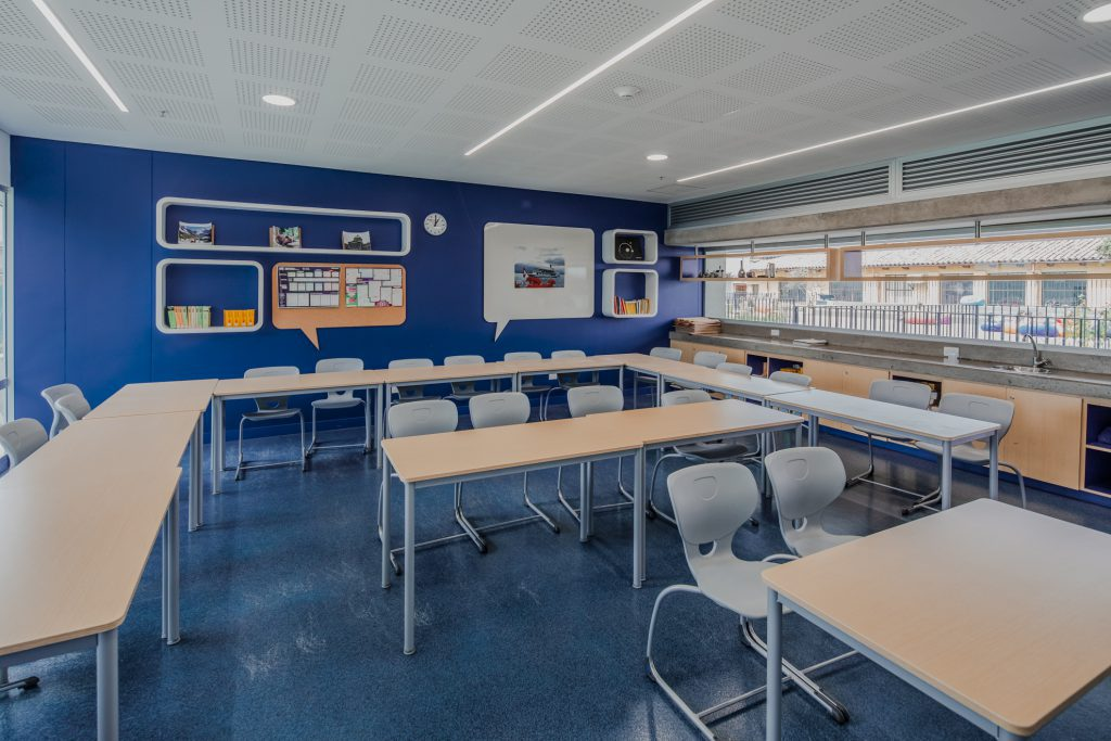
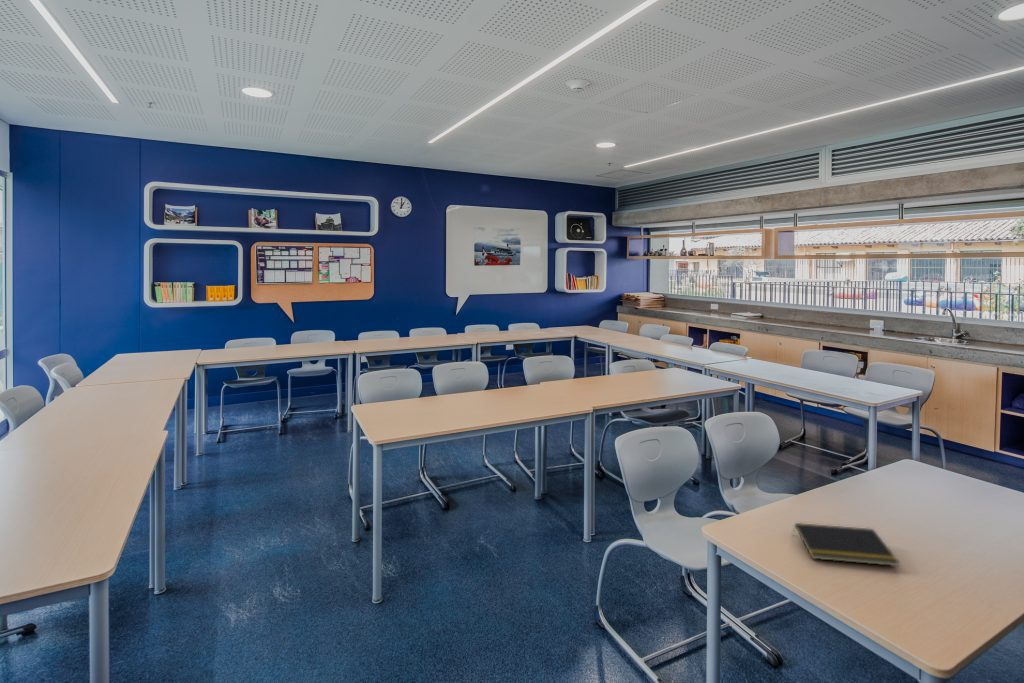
+ notepad [792,522,900,567]
